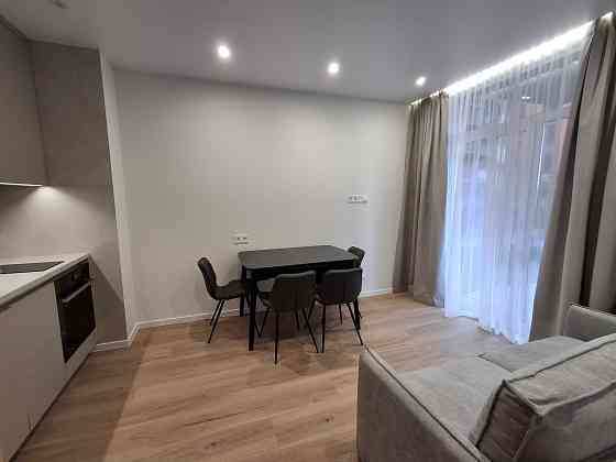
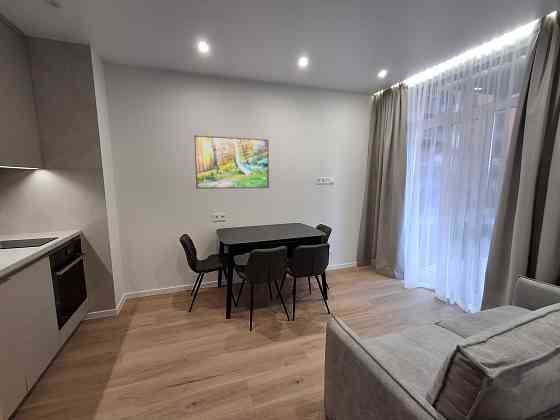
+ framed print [193,134,270,190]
